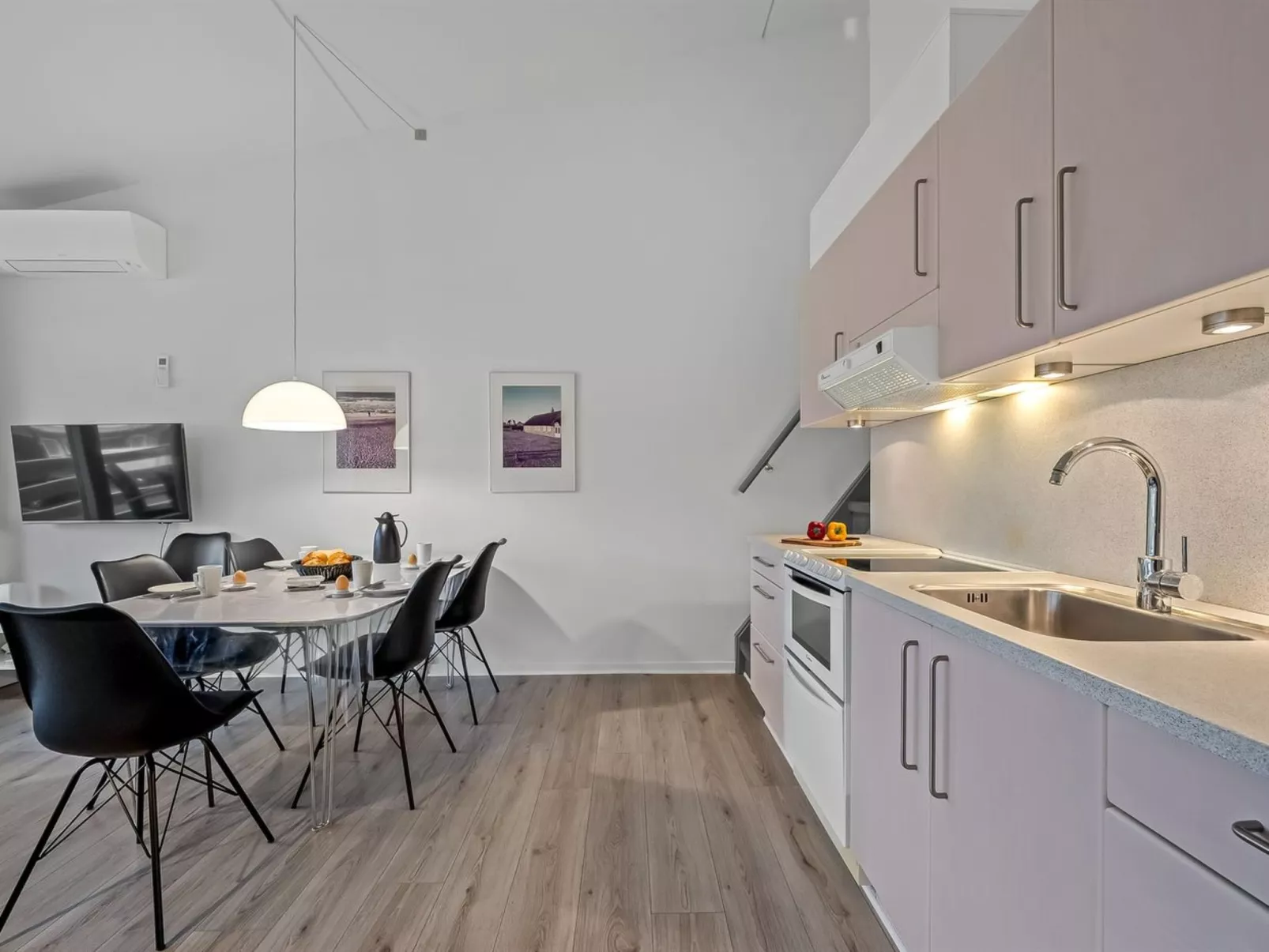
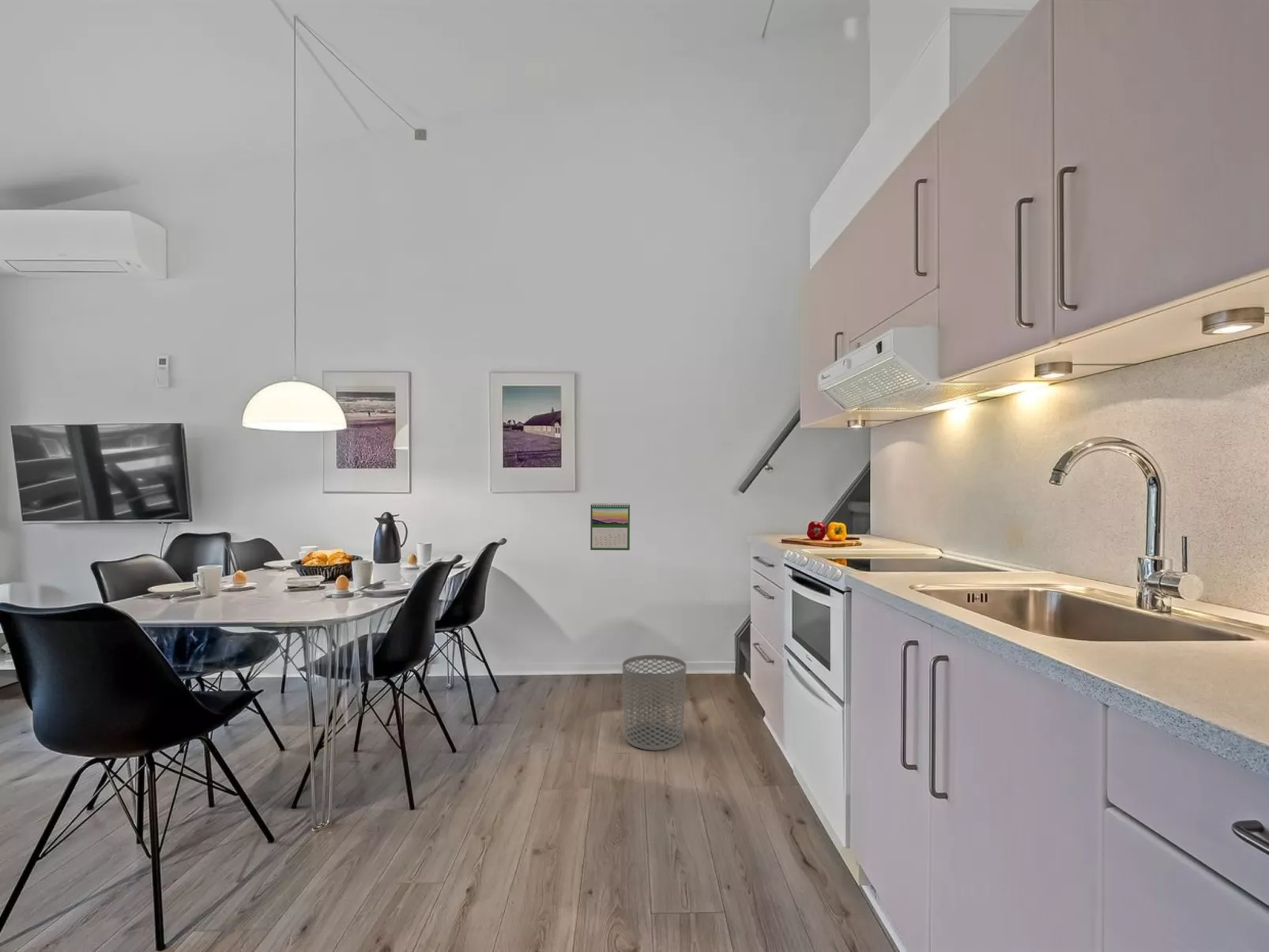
+ calendar [589,502,631,551]
+ waste bin [622,654,687,751]
